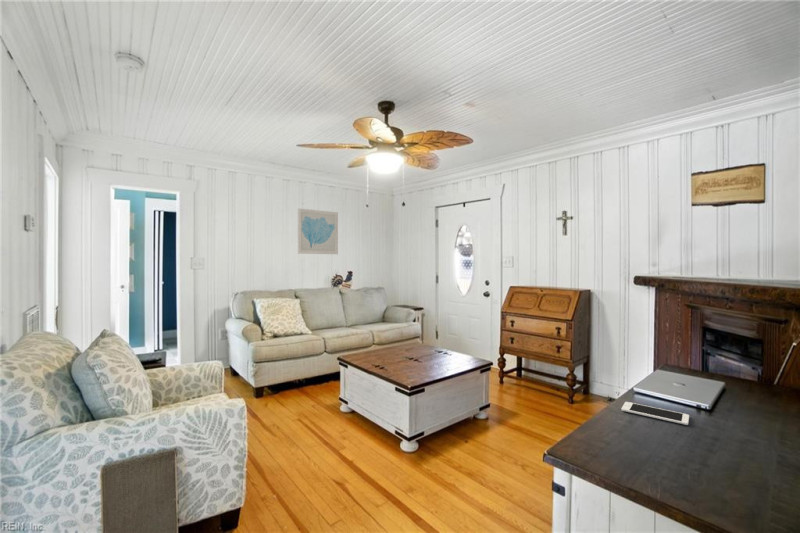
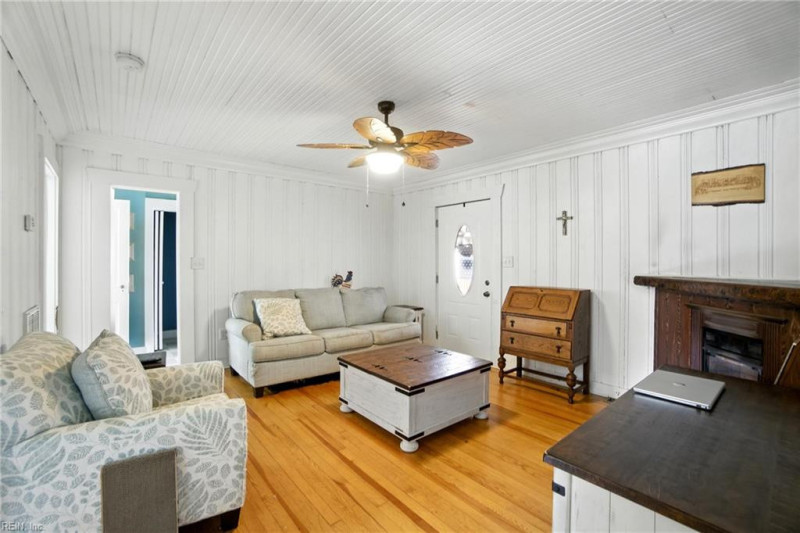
- wall art [297,207,339,255]
- cell phone [620,401,690,426]
